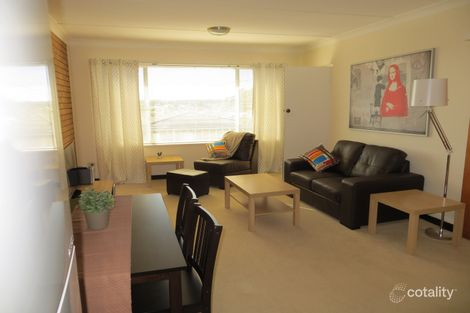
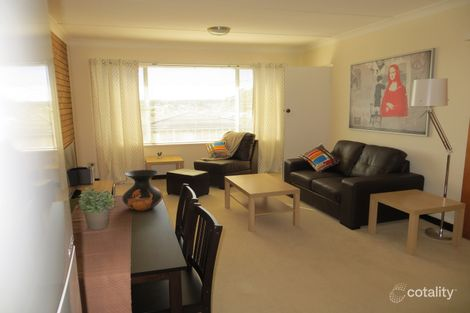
+ vase [121,169,164,212]
